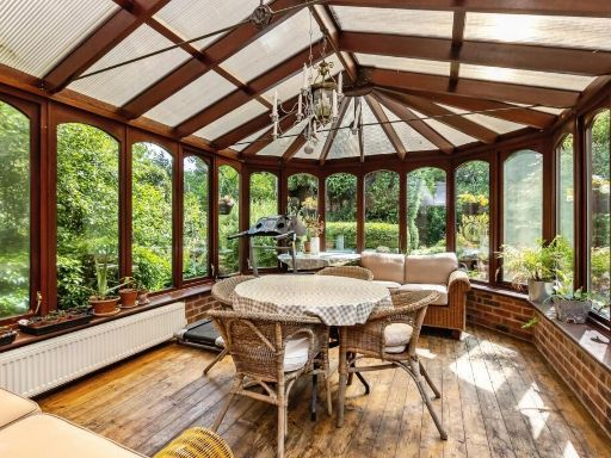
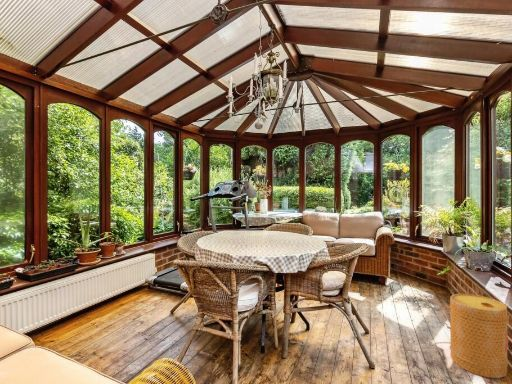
+ basket [449,293,509,379]
